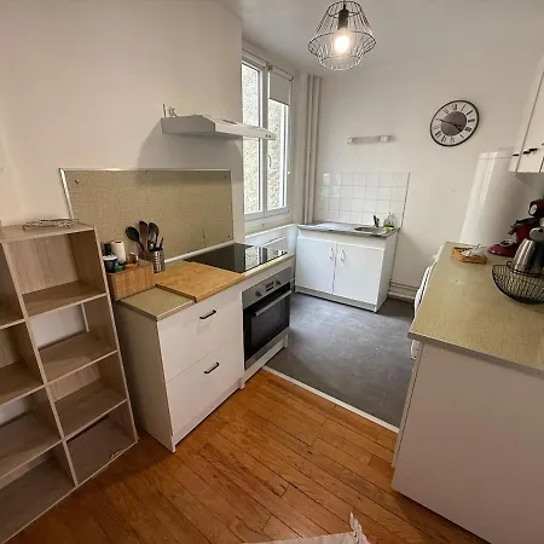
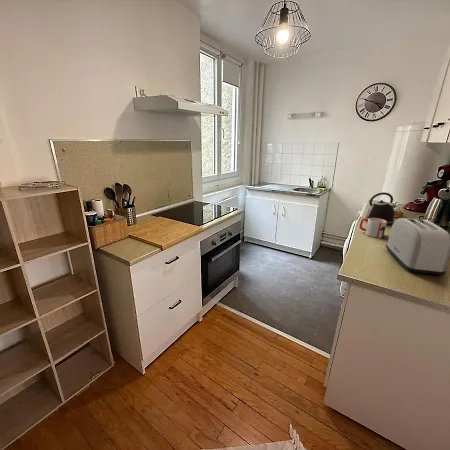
+ toaster [385,217,450,276]
+ mug [359,217,387,239]
+ kettle [365,191,398,226]
